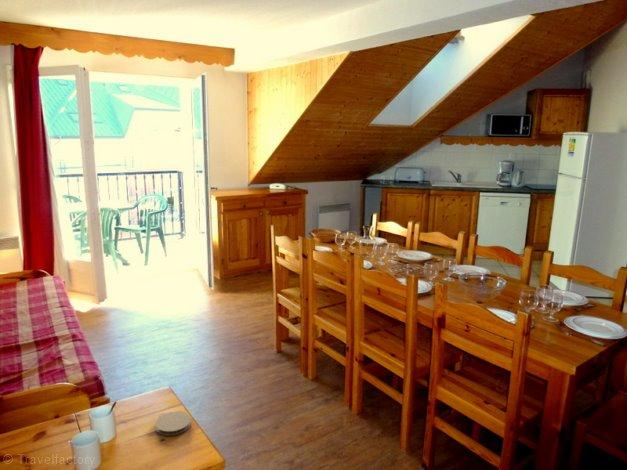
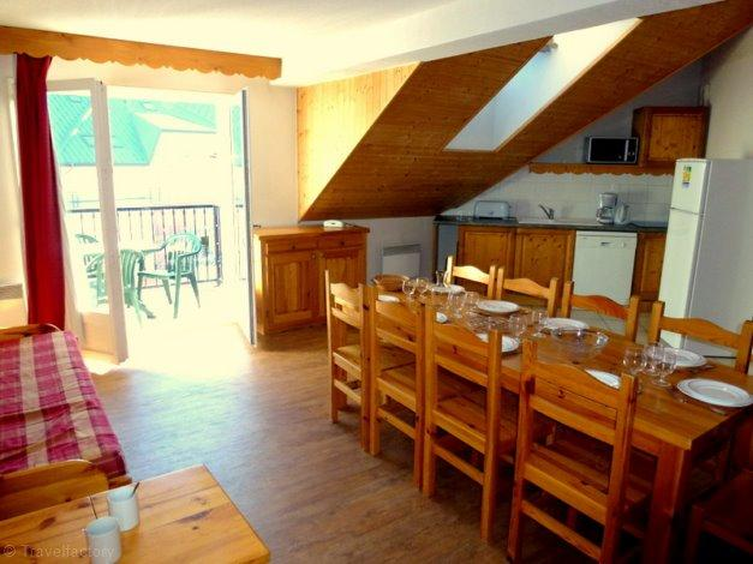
- coaster [155,411,192,437]
